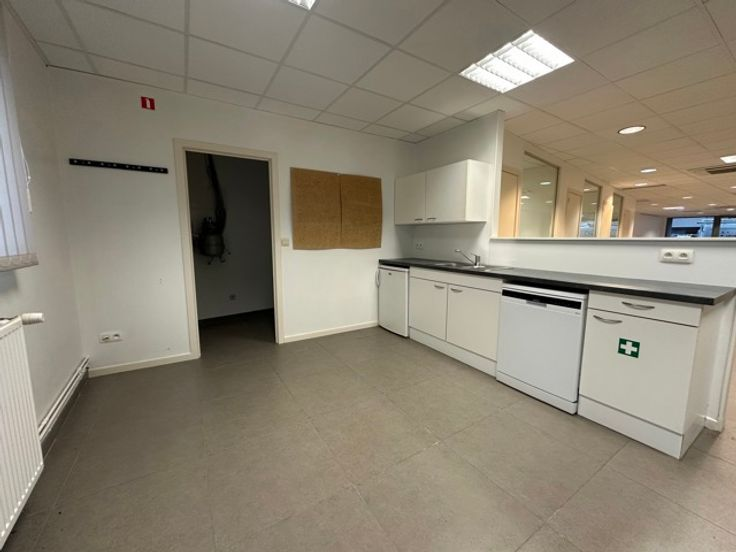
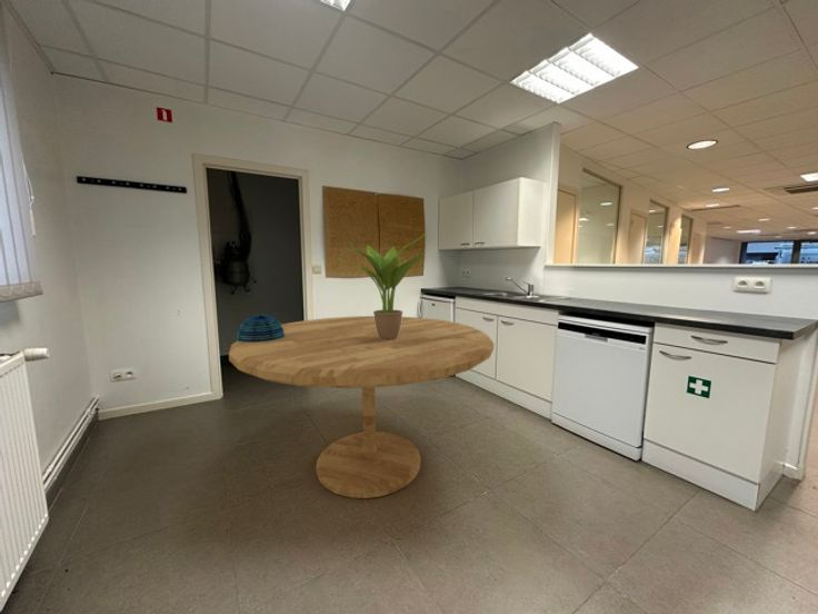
+ dining table [228,315,495,499]
+ potted plant [339,229,429,340]
+ decorative bowl [236,314,286,343]
